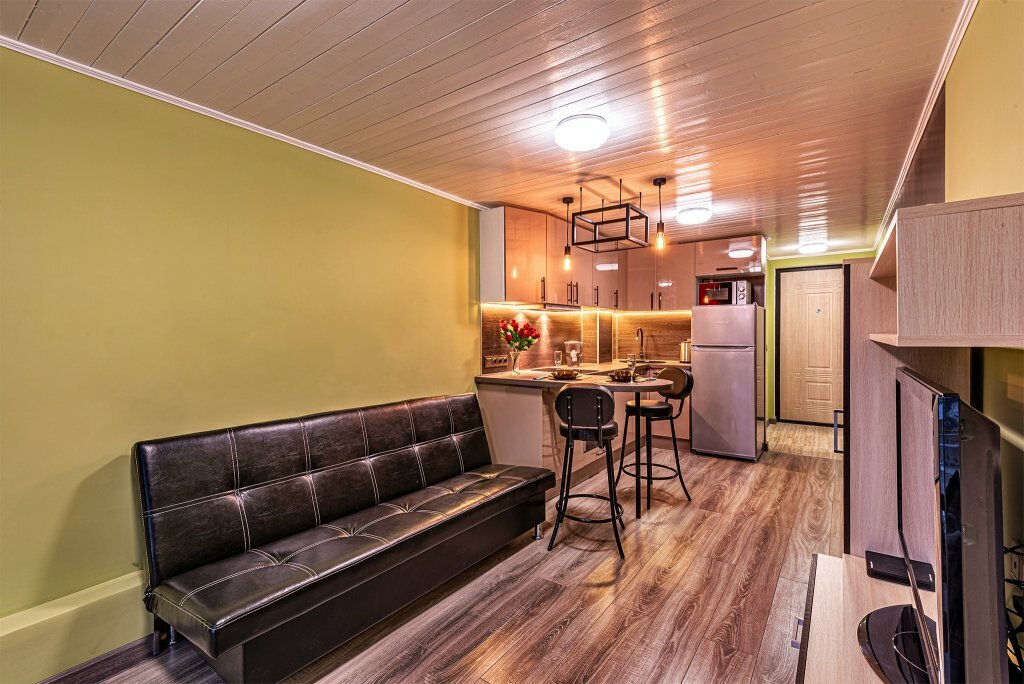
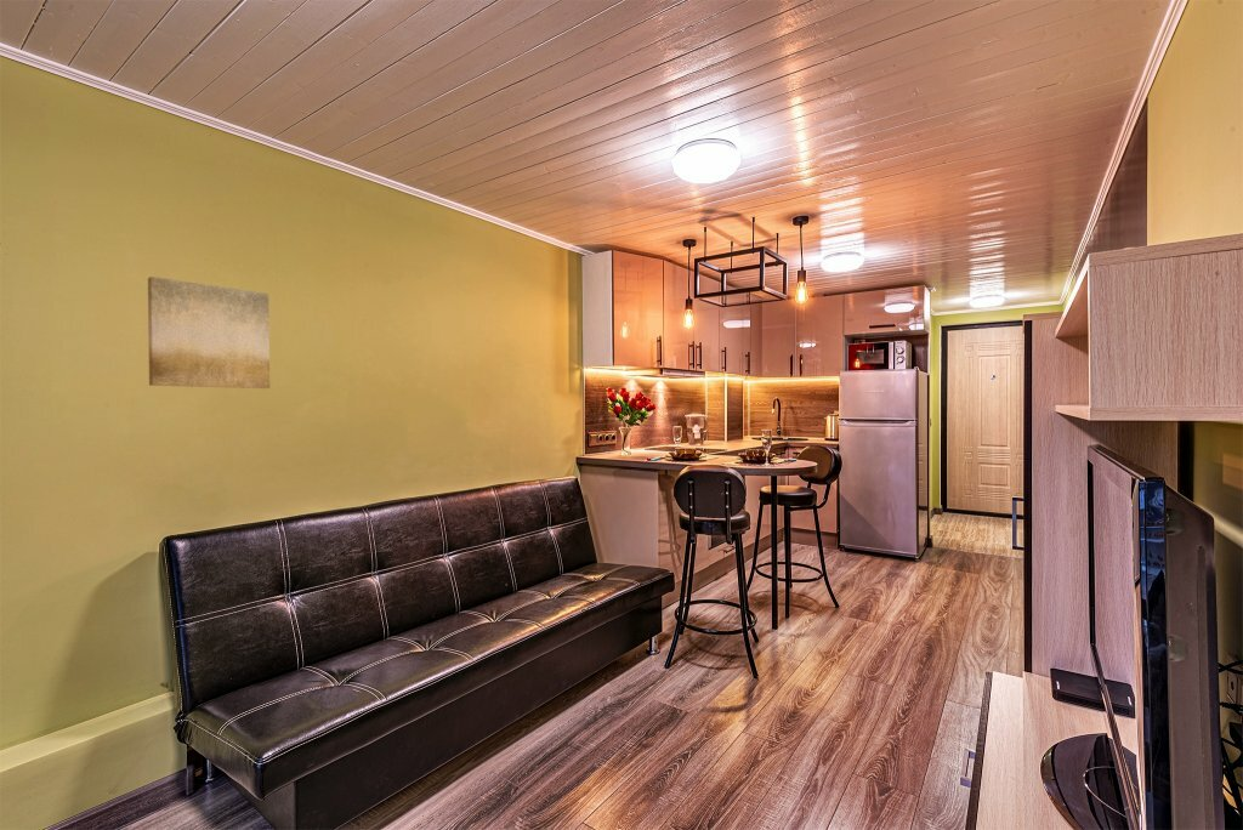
+ wall art [147,275,271,390]
